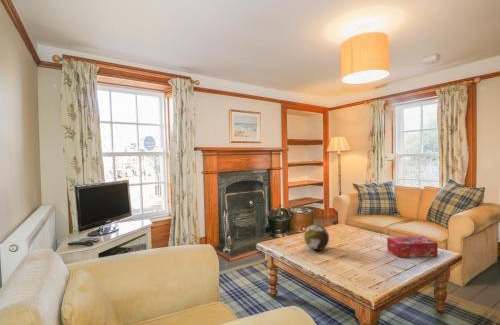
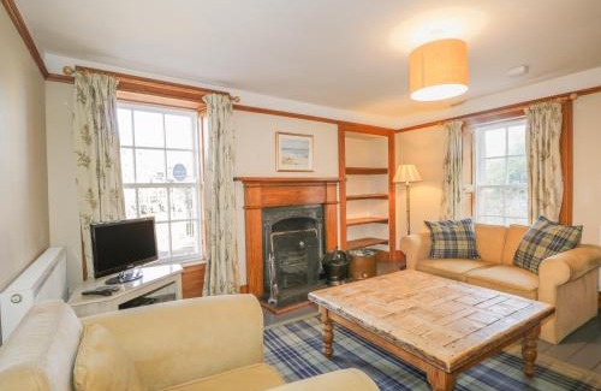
- tissue box [386,236,439,258]
- decorative orb [303,224,330,251]
